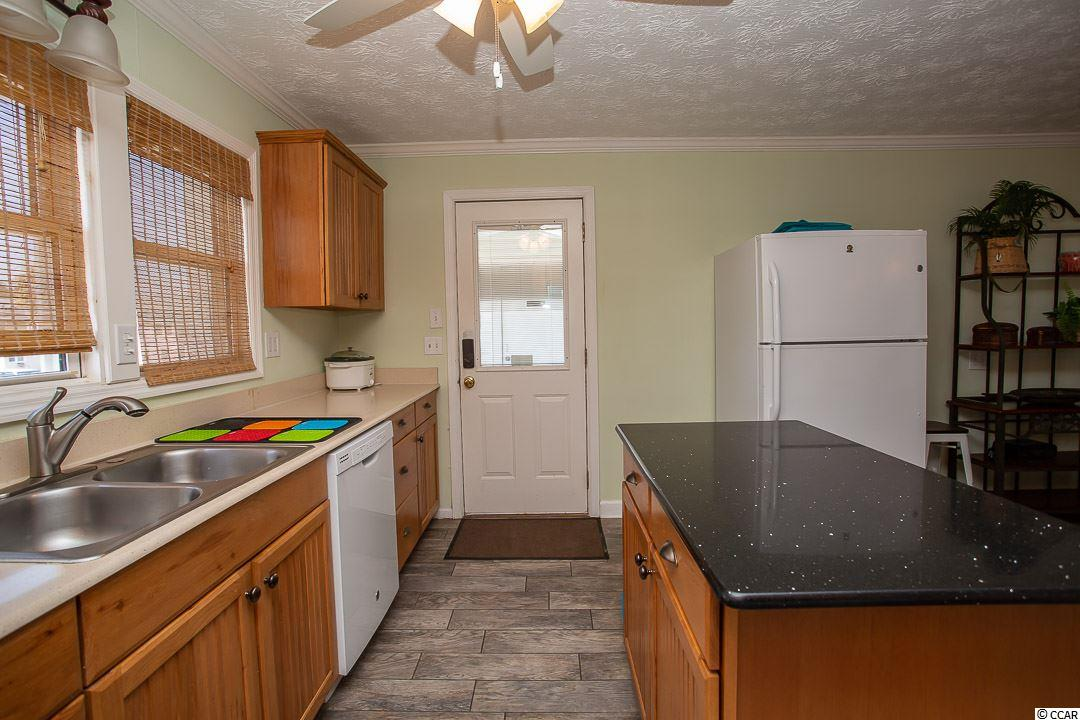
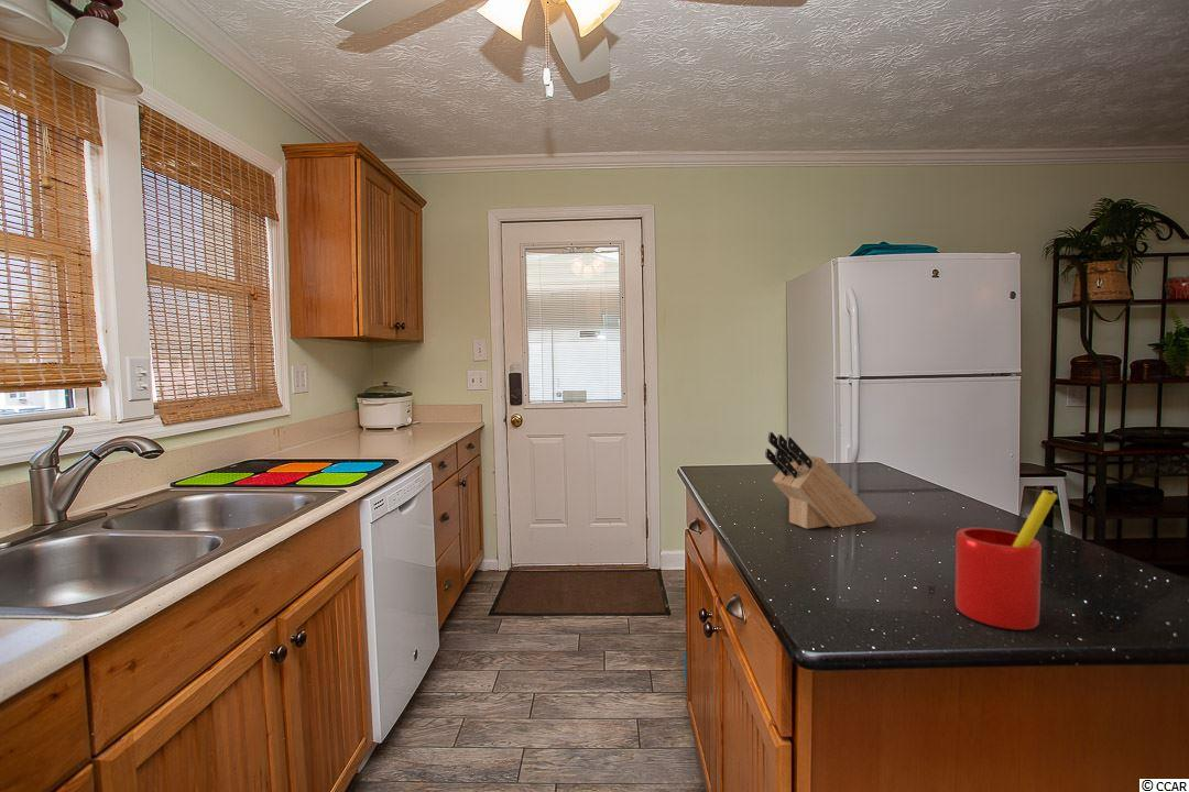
+ knife block [764,431,877,530]
+ straw [955,490,1058,631]
